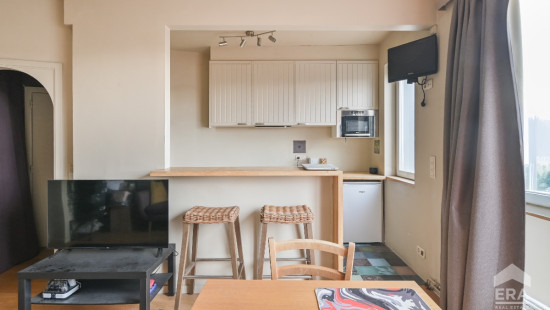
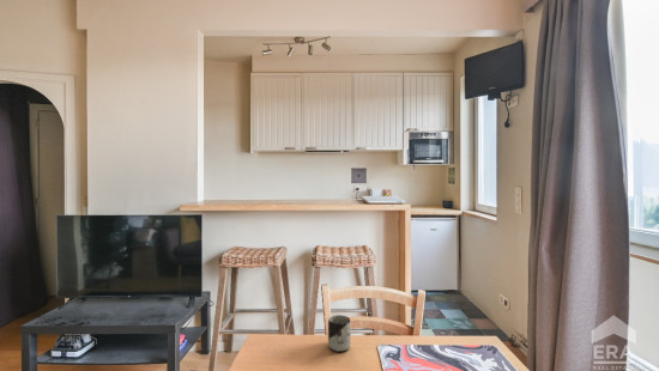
+ cup [327,314,351,353]
